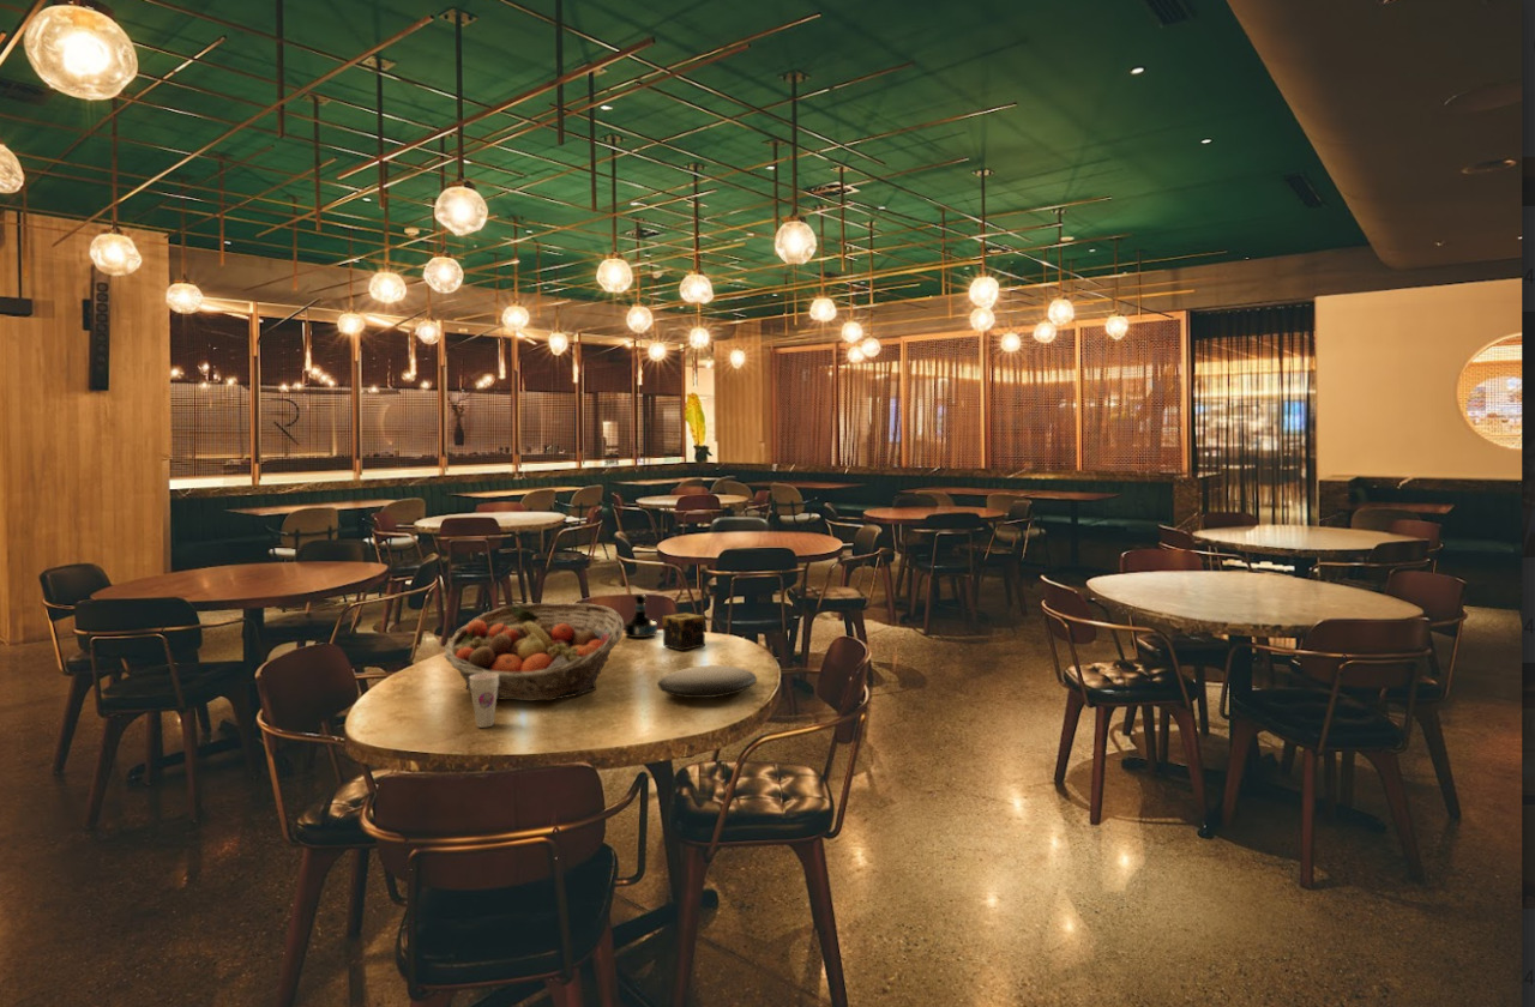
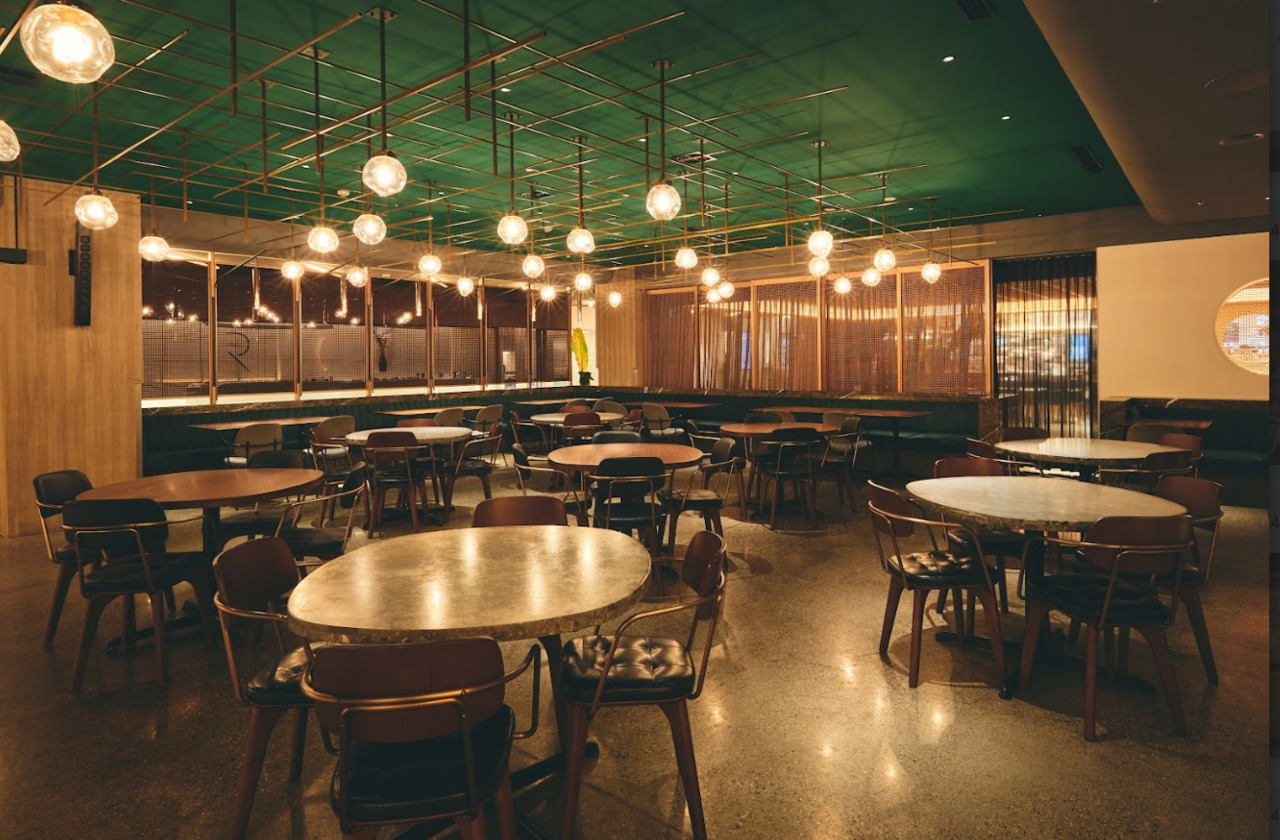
- cup [469,673,499,729]
- tequila bottle [624,593,658,639]
- plate [657,664,758,699]
- candle [662,611,706,651]
- fruit basket [443,602,625,703]
